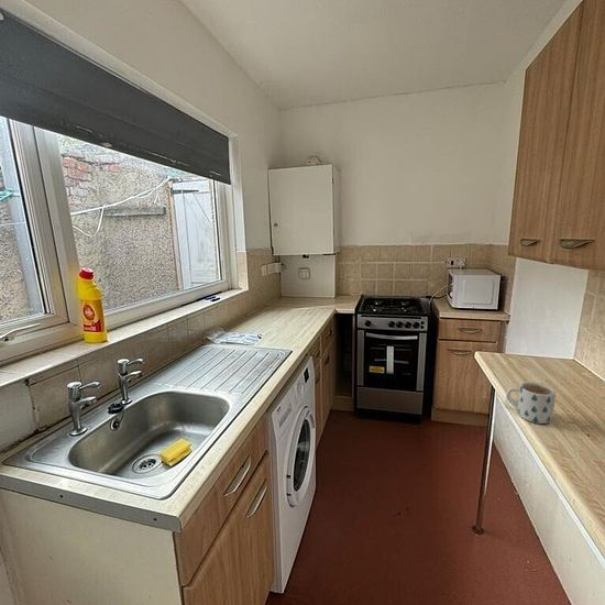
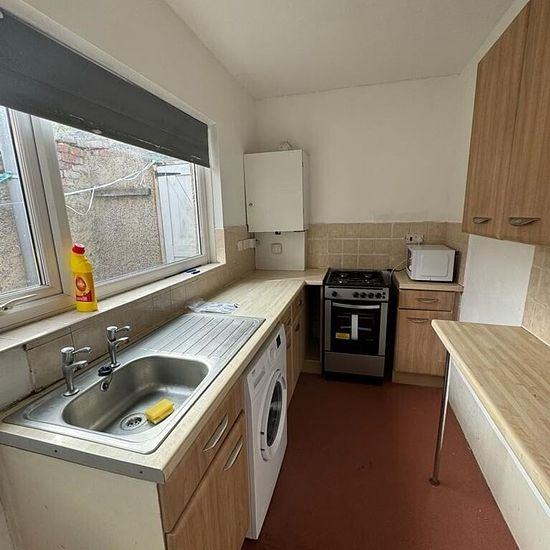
- mug [505,382,557,425]
